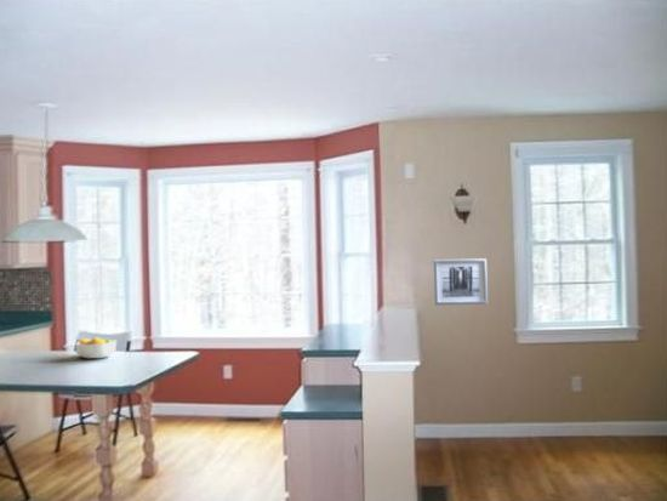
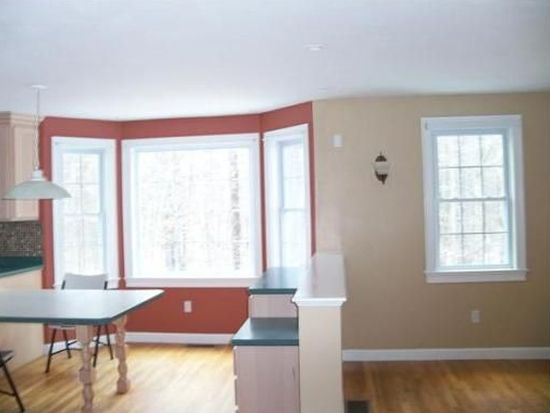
- fruit bowl [74,336,118,360]
- wall art [433,257,489,306]
